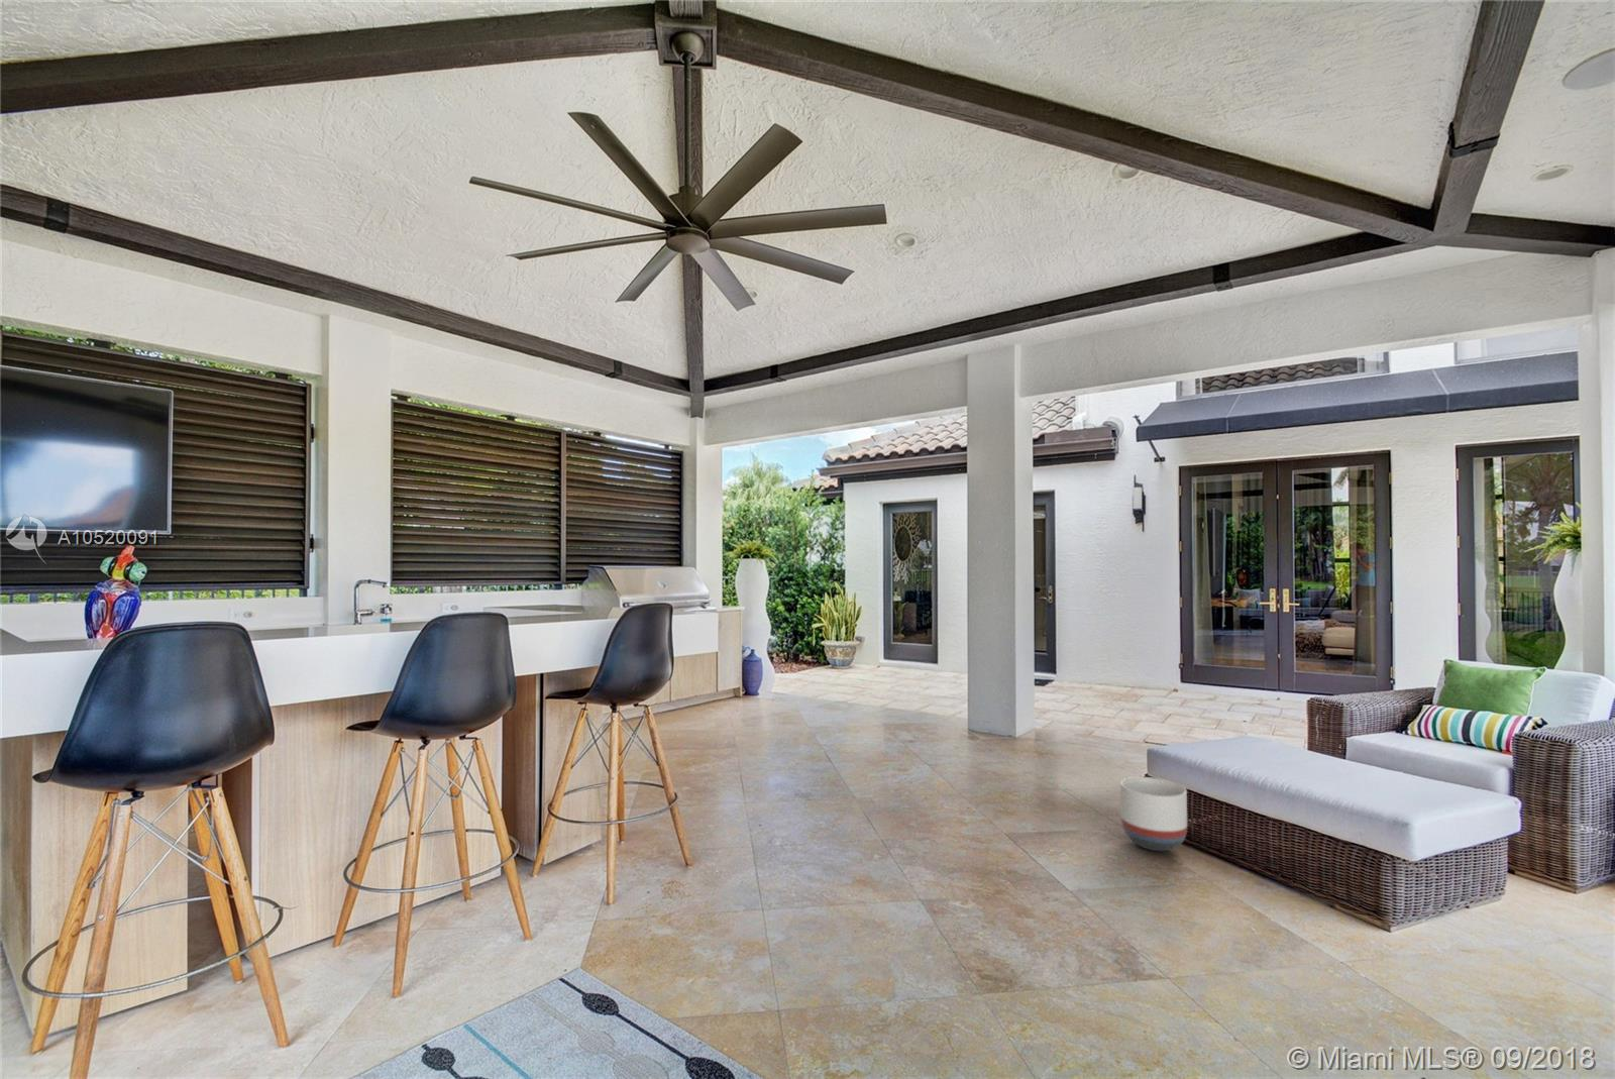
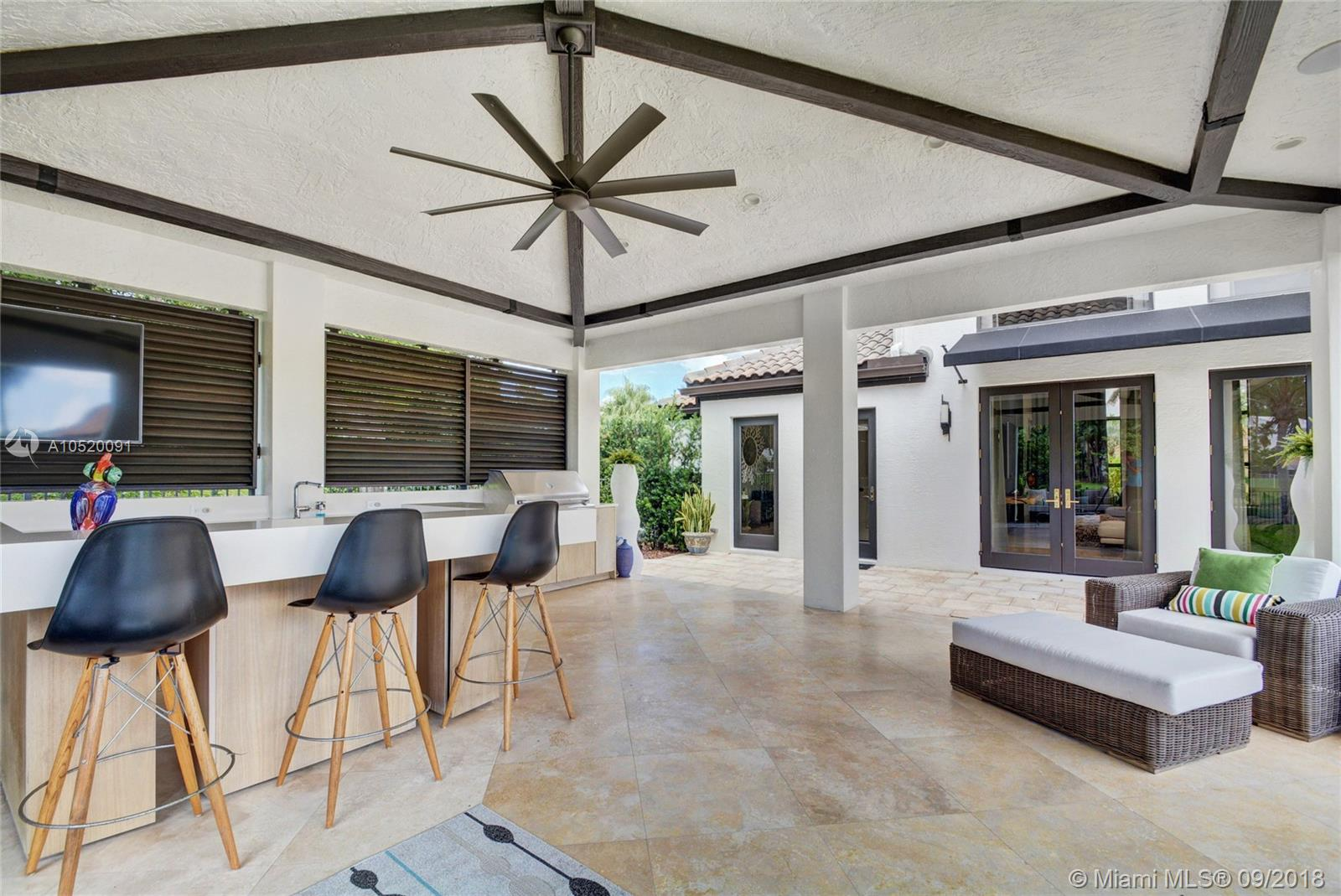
- planter [1119,777,1187,851]
